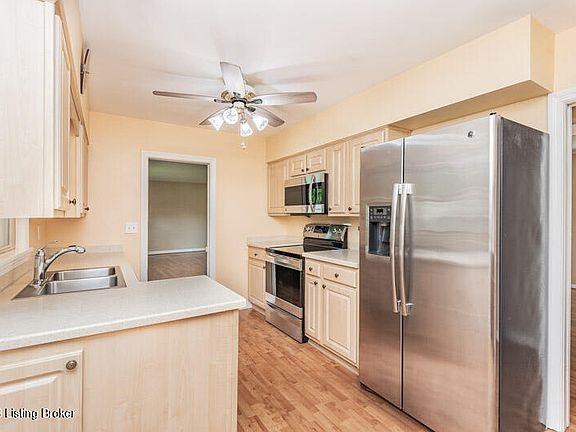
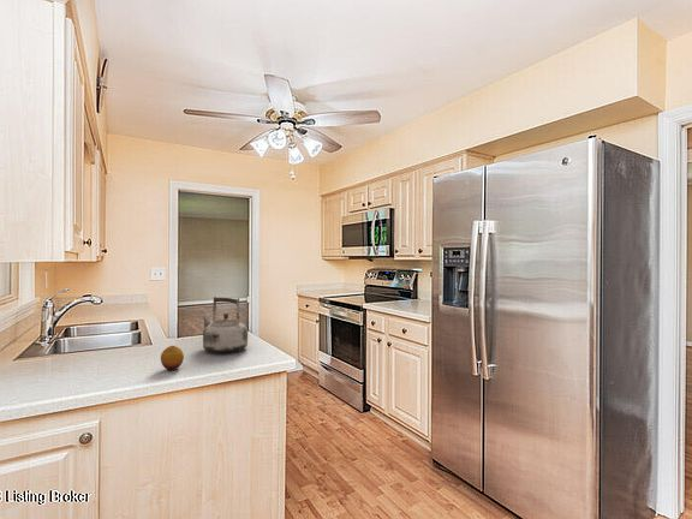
+ kettle [202,296,249,354]
+ fruit [160,345,185,371]
